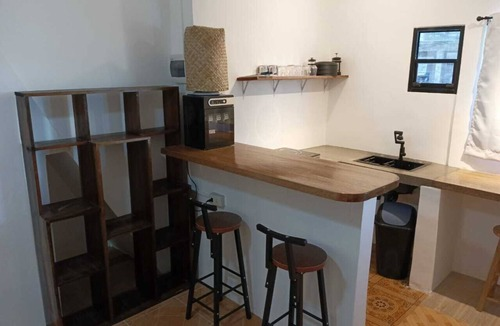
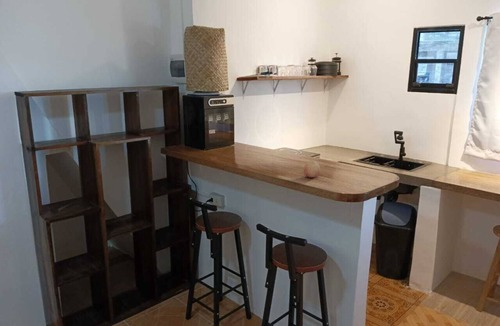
+ fruit [303,160,321,178]
